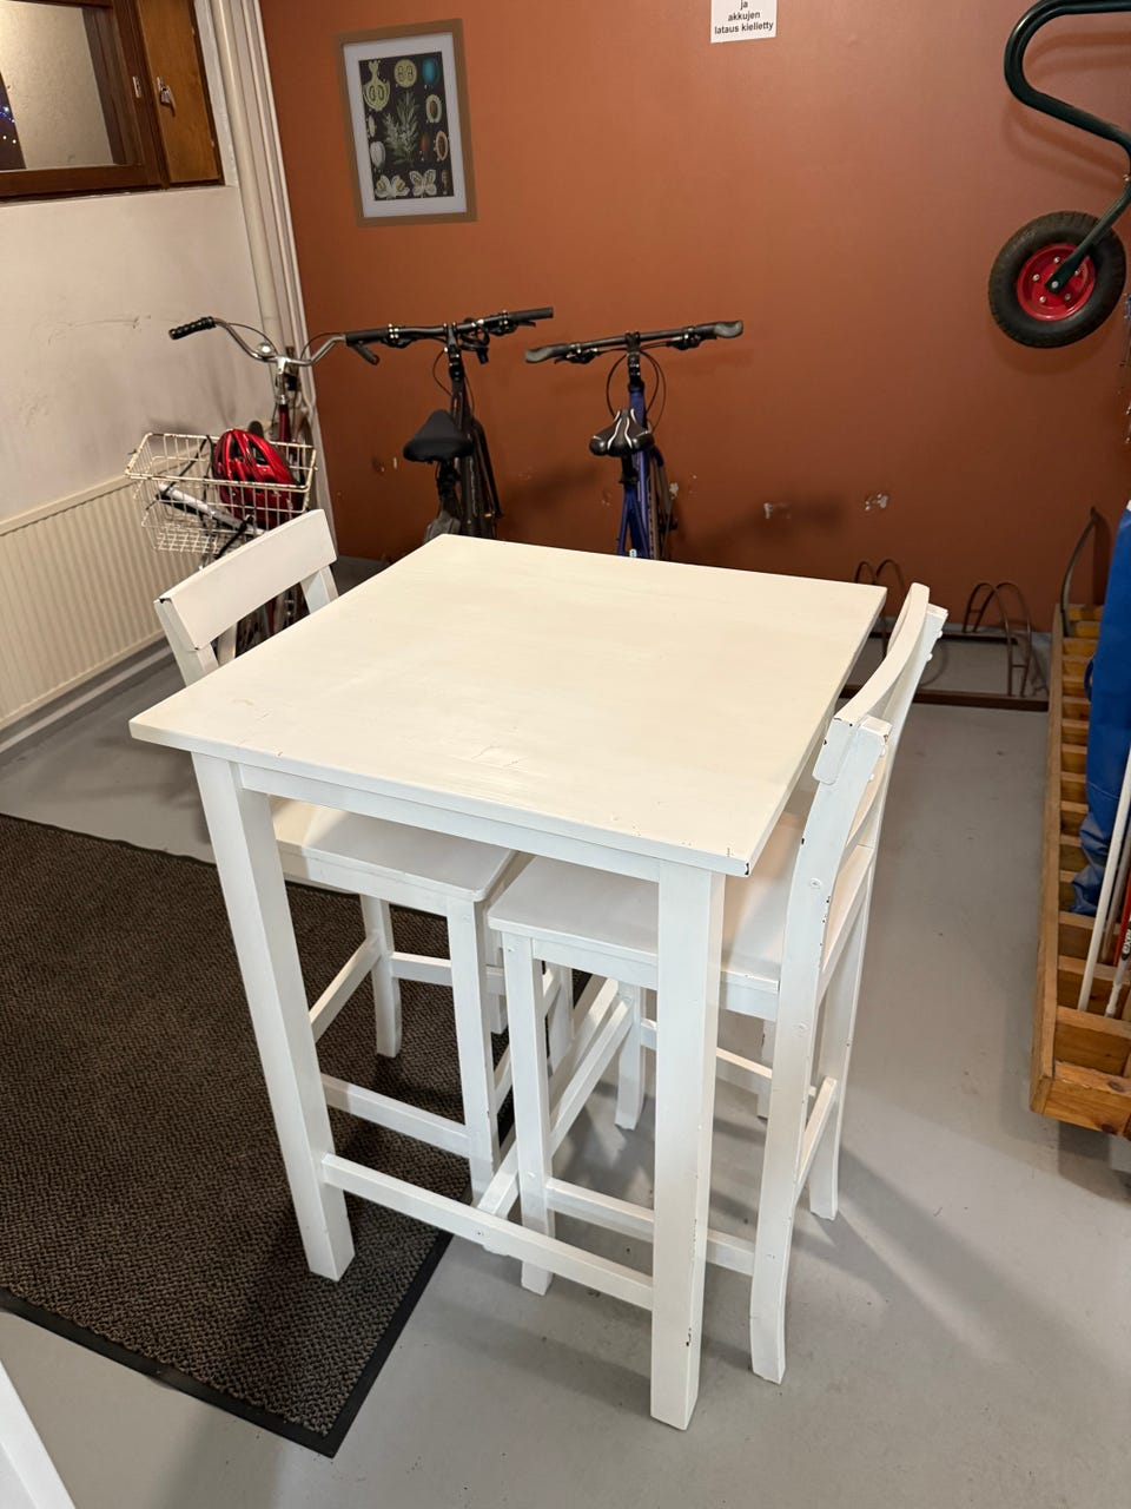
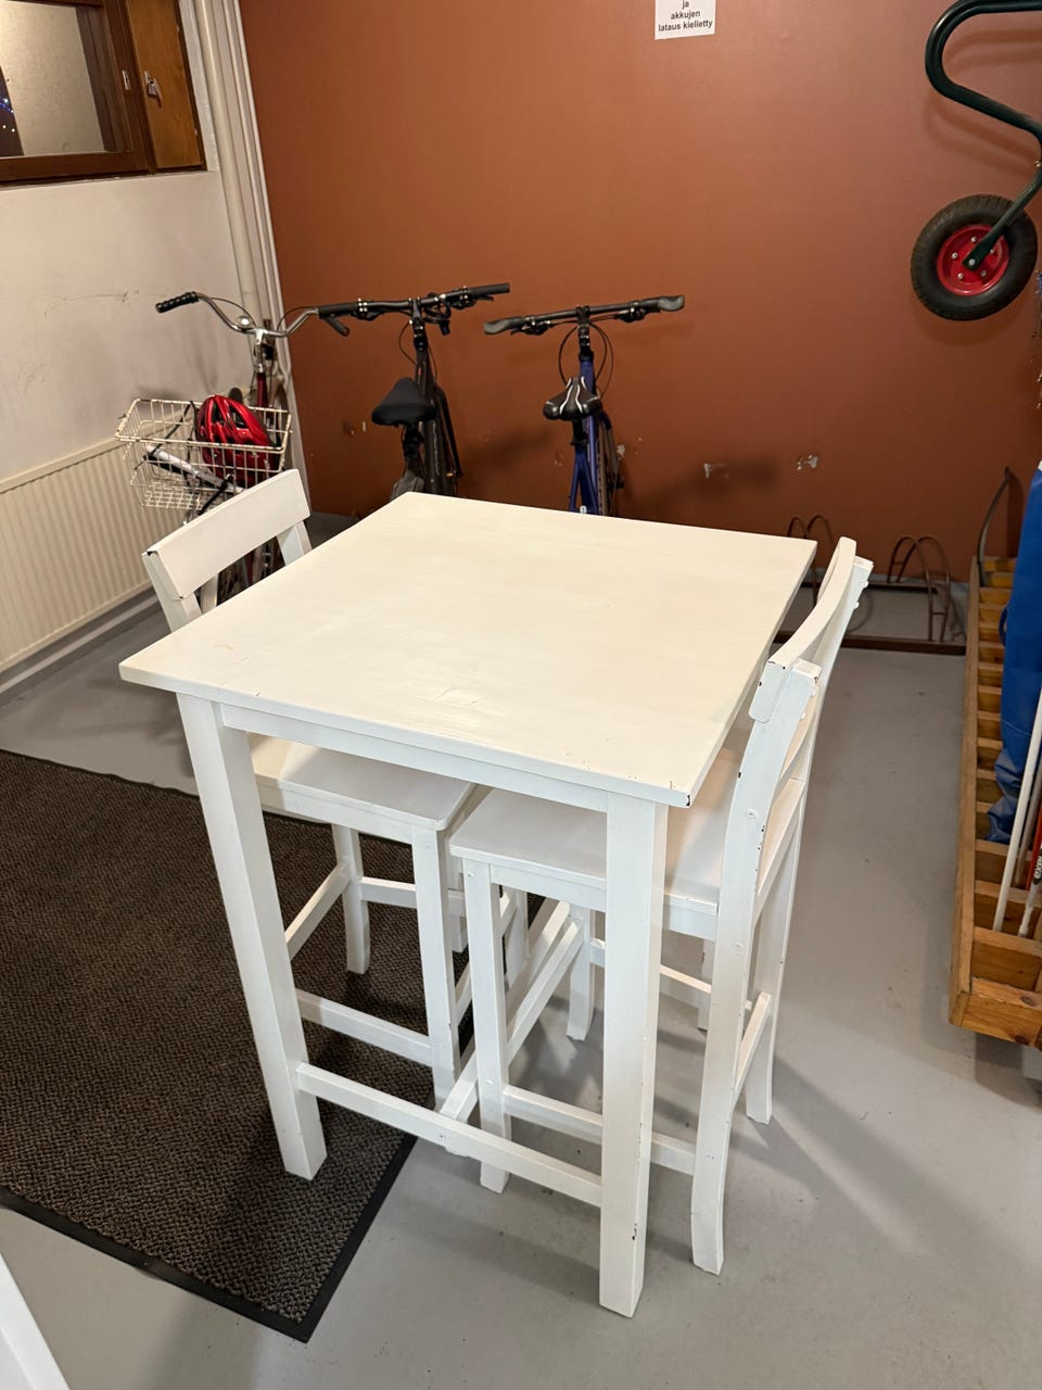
- wall art [331,17,480,228]
